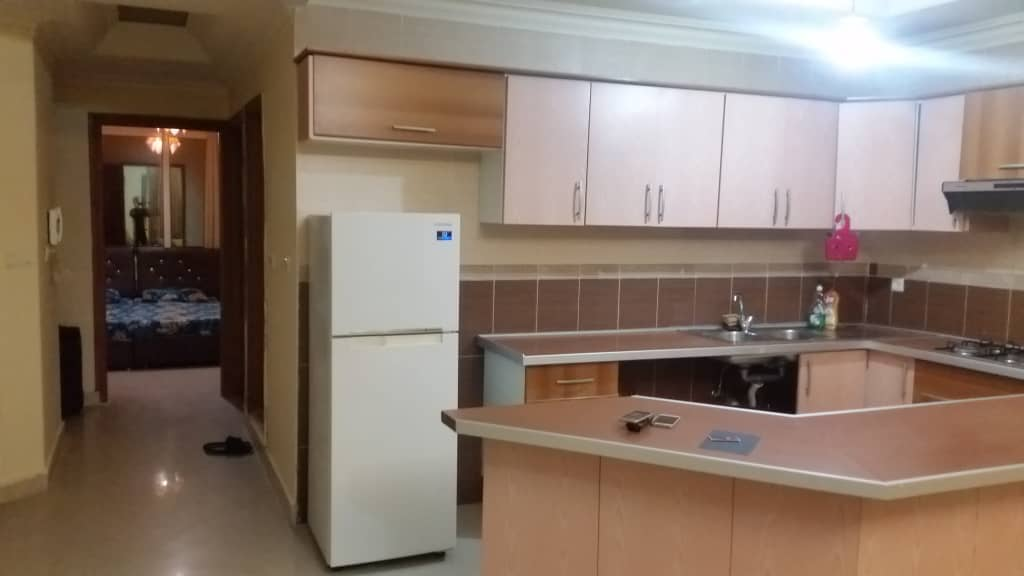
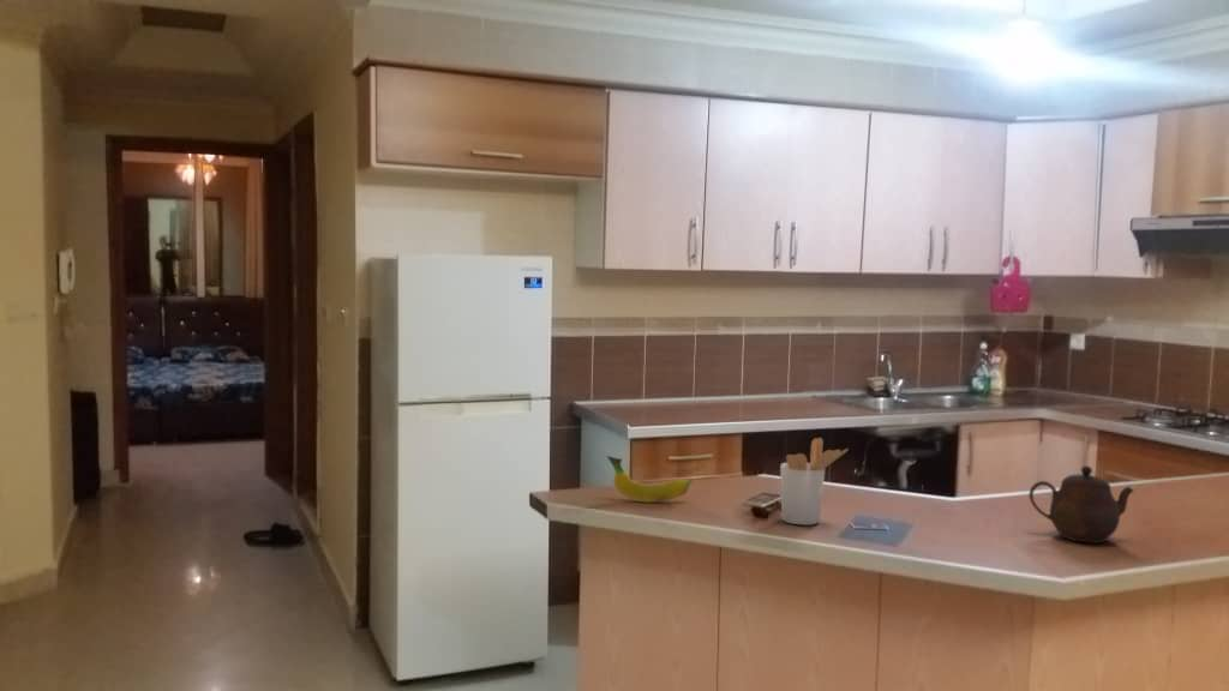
+ teapot [1029,464,1135,545]
+ fruit [606,455,694,503]
+ utensil holder [779,437,850,525]
